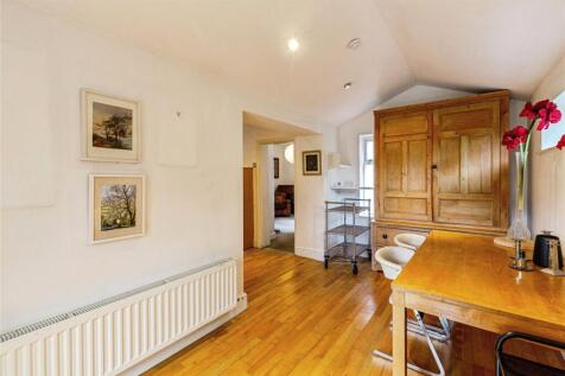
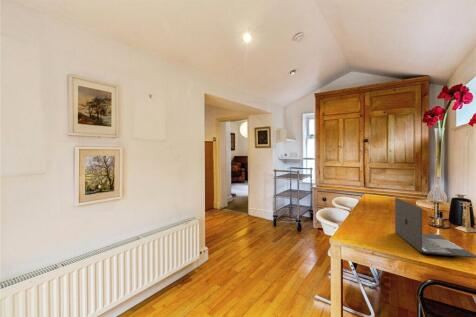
+ laptop [394,197,476,259]
